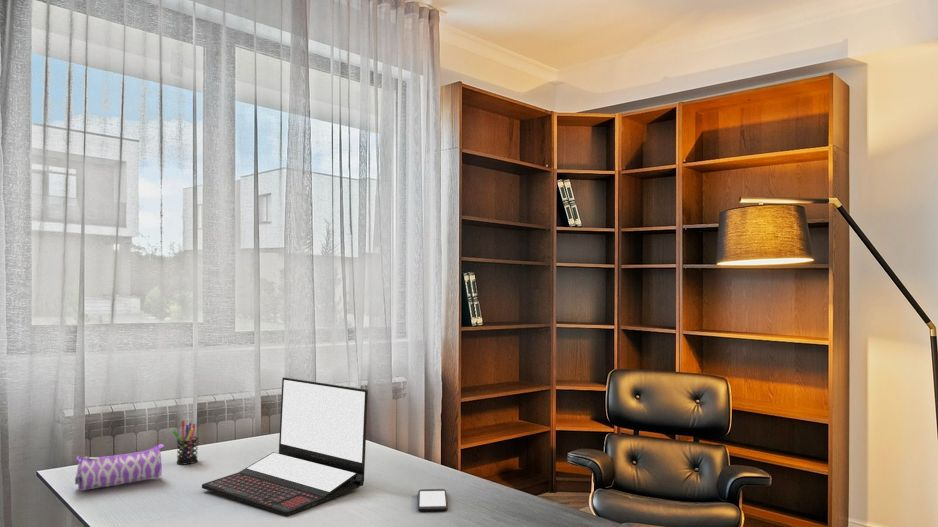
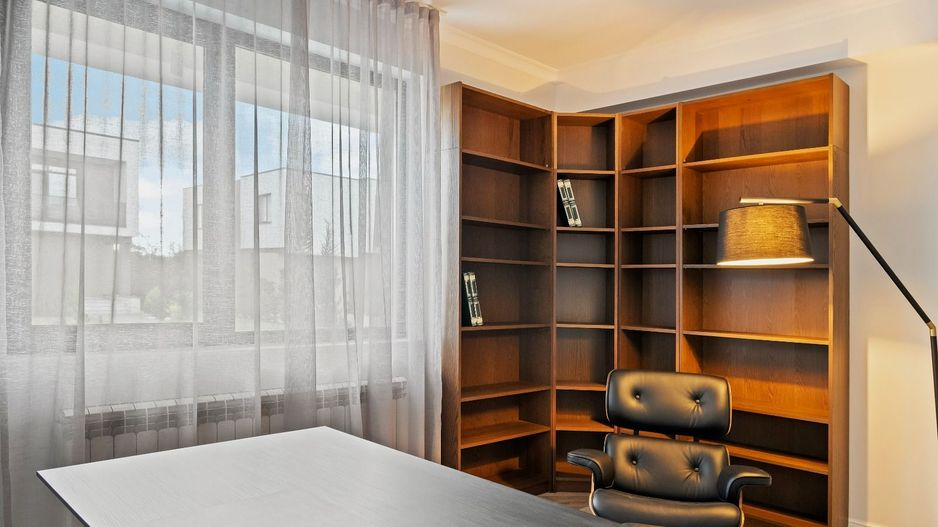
- laptop [201,377,369,517]
- smartphone [417,488,449,512]
- pencil case [74,443,165,492]
- pen holder [172,420,199,465]
